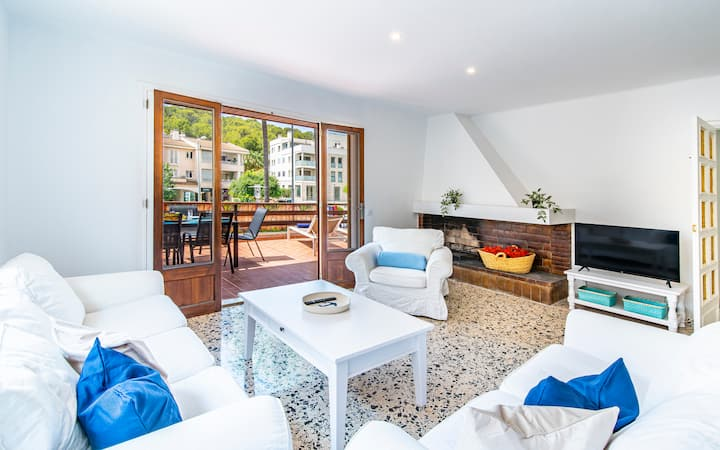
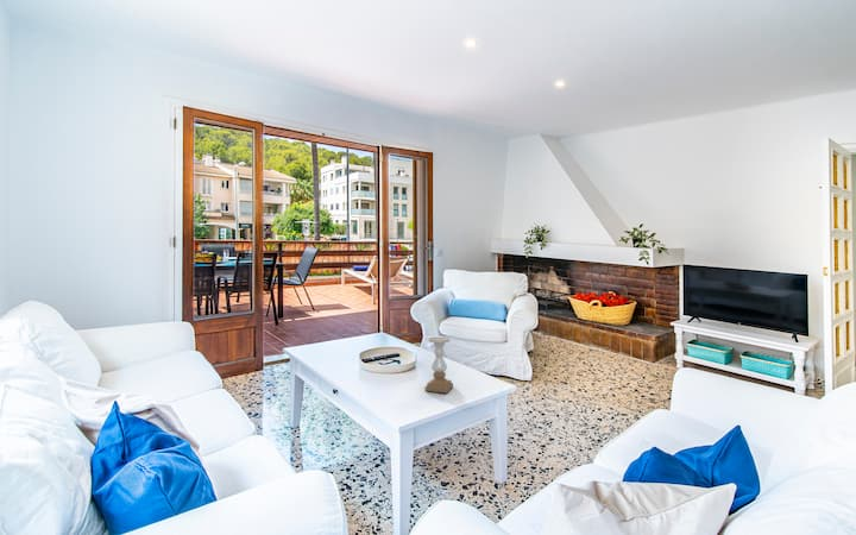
+ candle holder [424,336,454,395]
